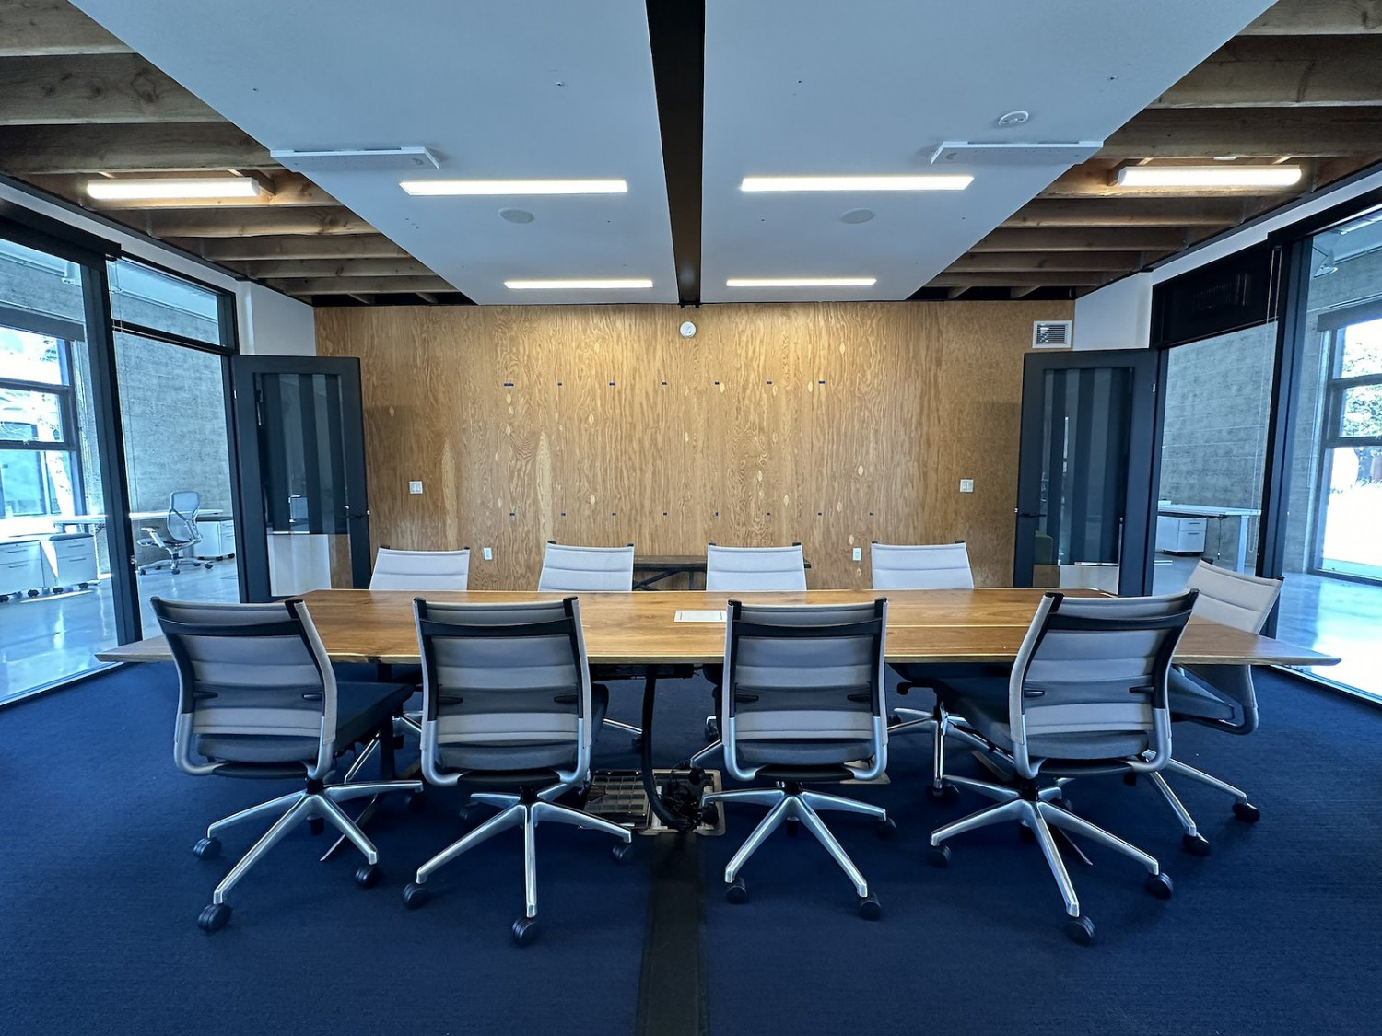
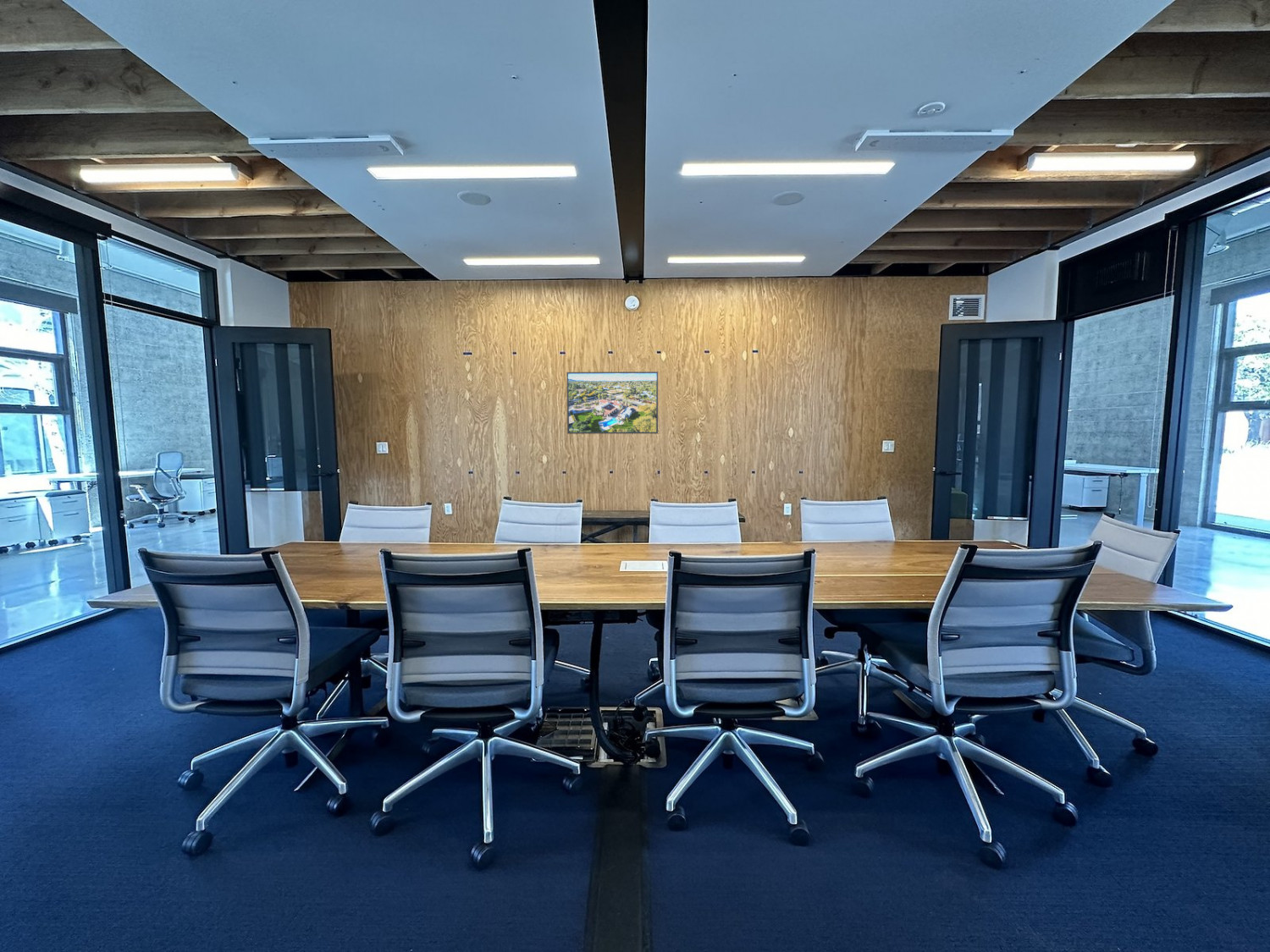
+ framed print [566,371,659,435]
